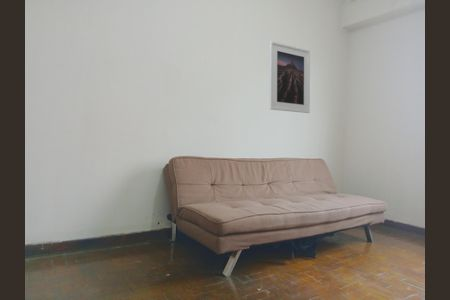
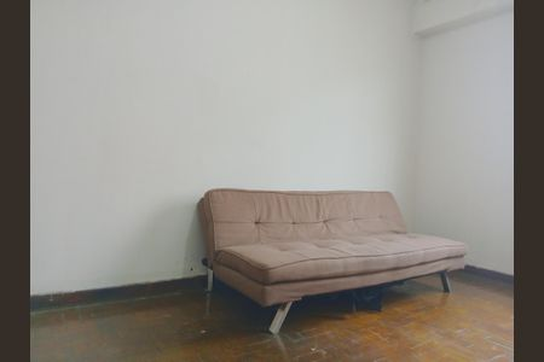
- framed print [269,40,311,114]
